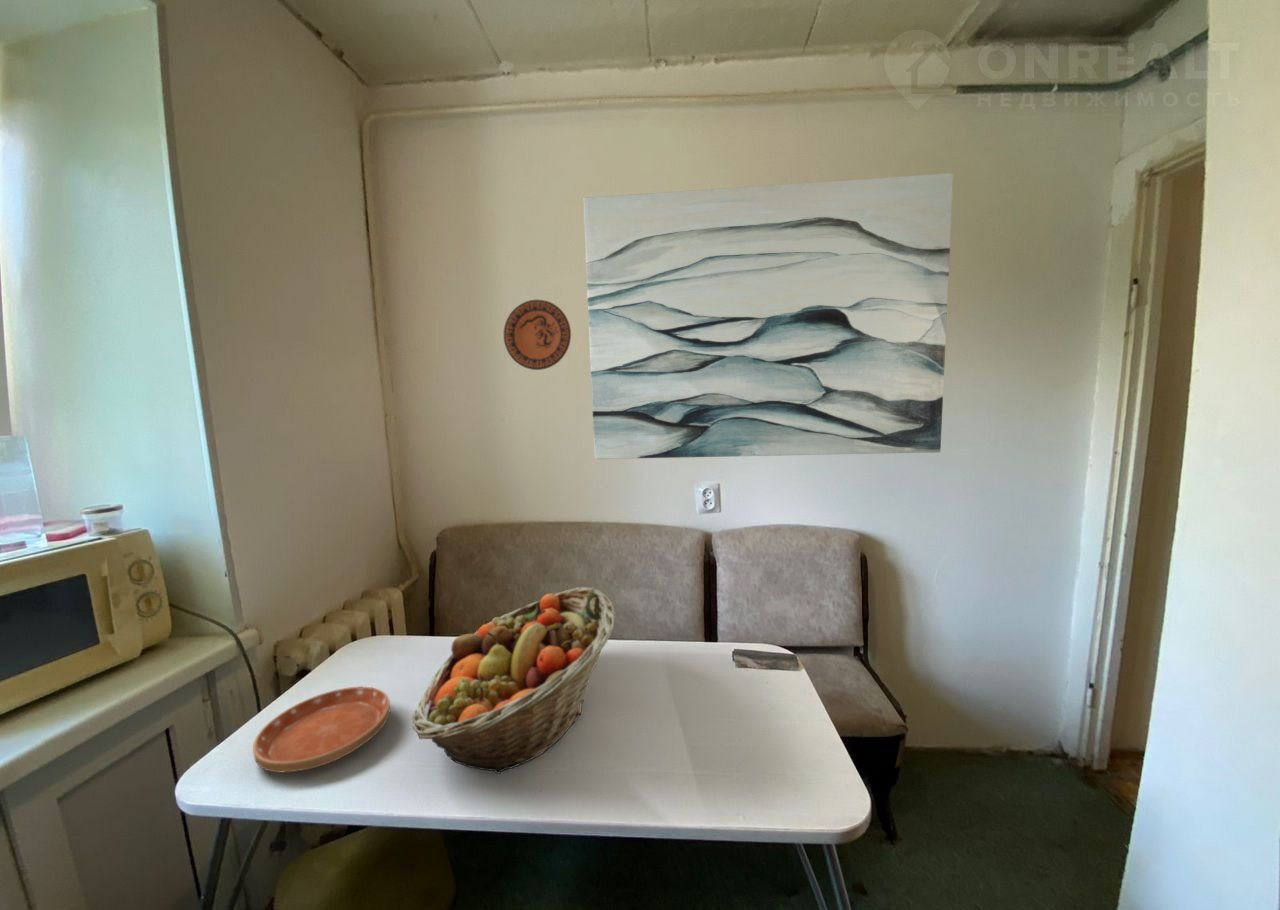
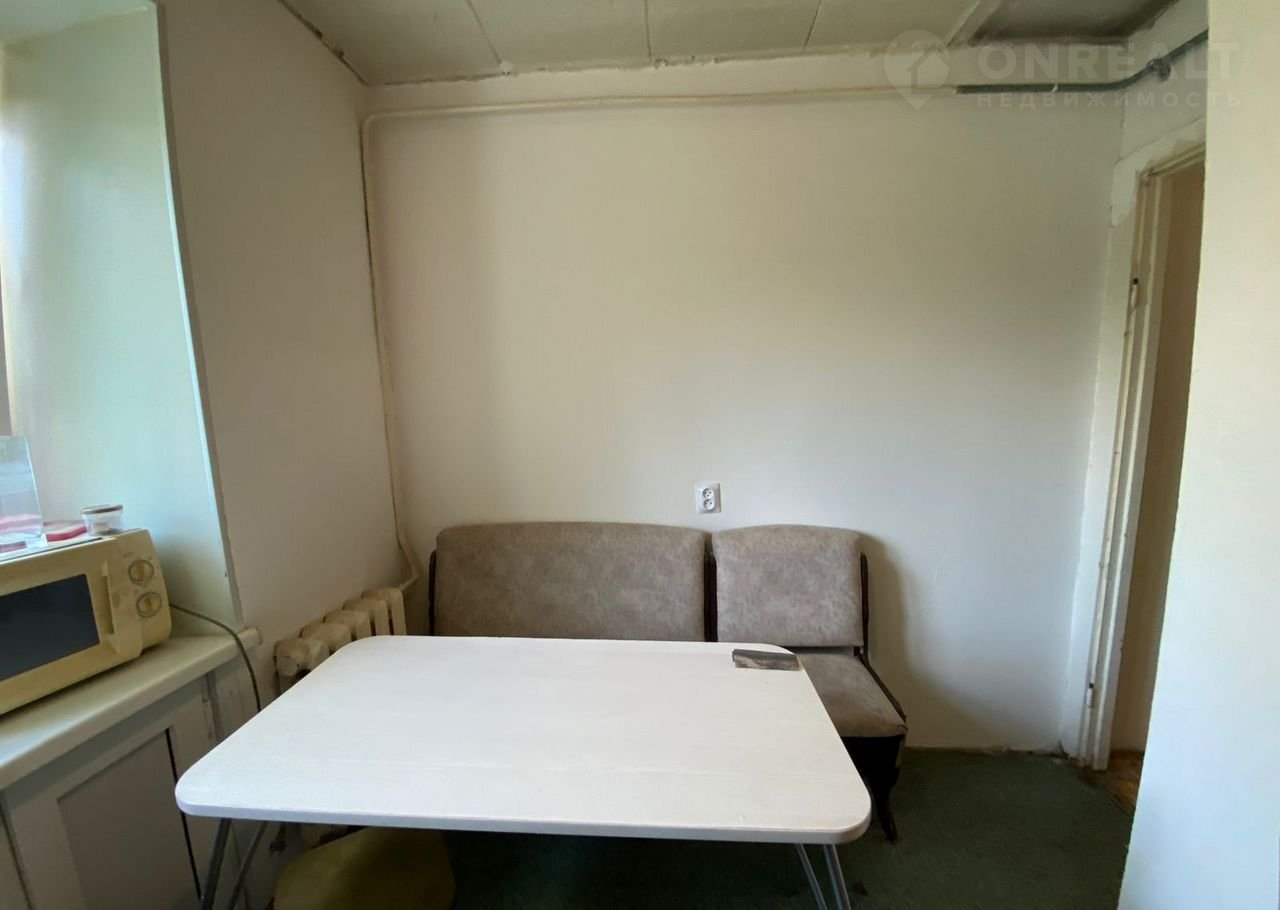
- saucer [252,686,391,773]
- wall art [582,172,954,460]
- fruit basket [411,586,616,775]
- decorative plate [503,299,572,371]
